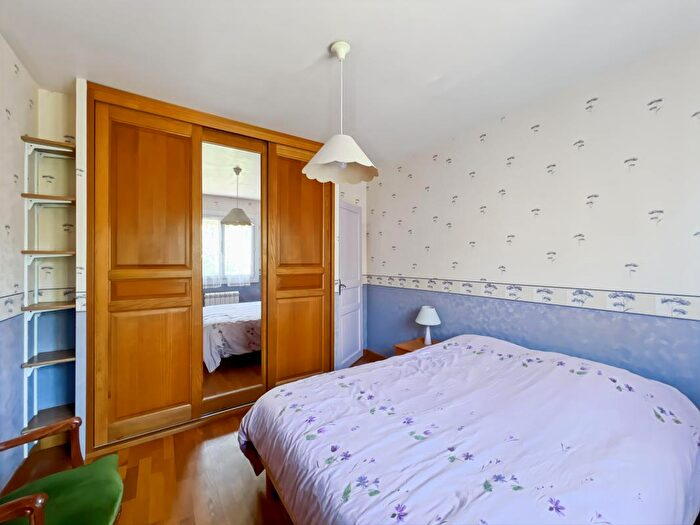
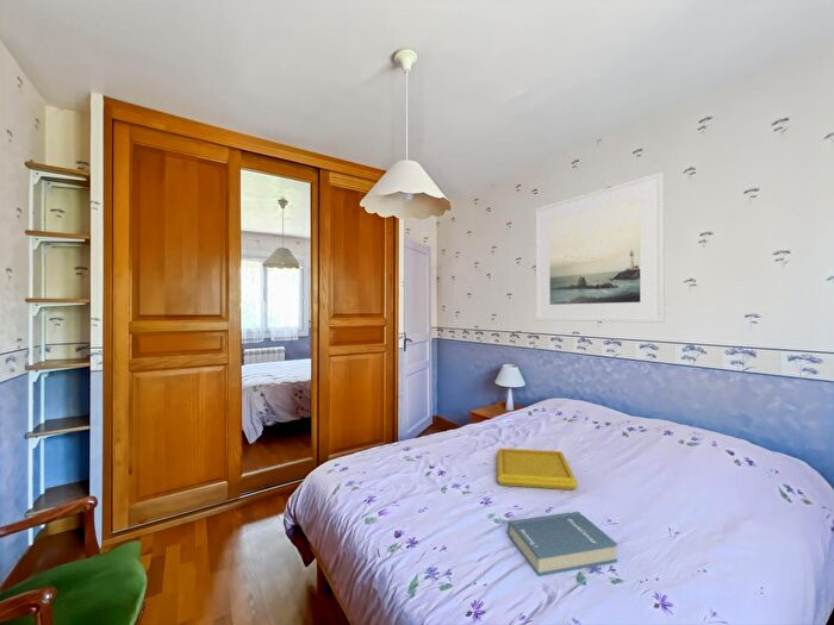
+ serving tray [496,448,579,490]
+ hardback book [506,511,618,577]
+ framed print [535,171,666,324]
